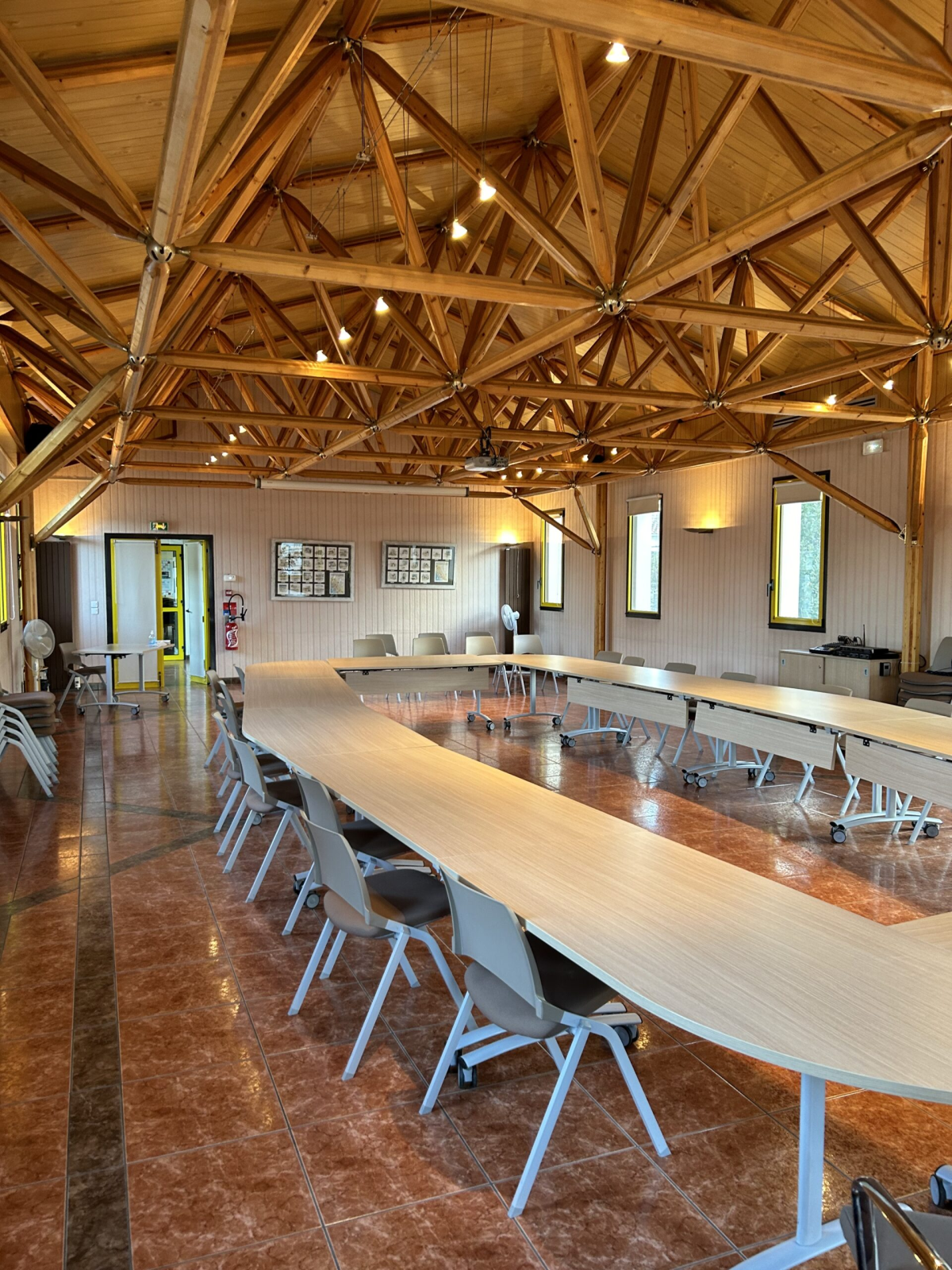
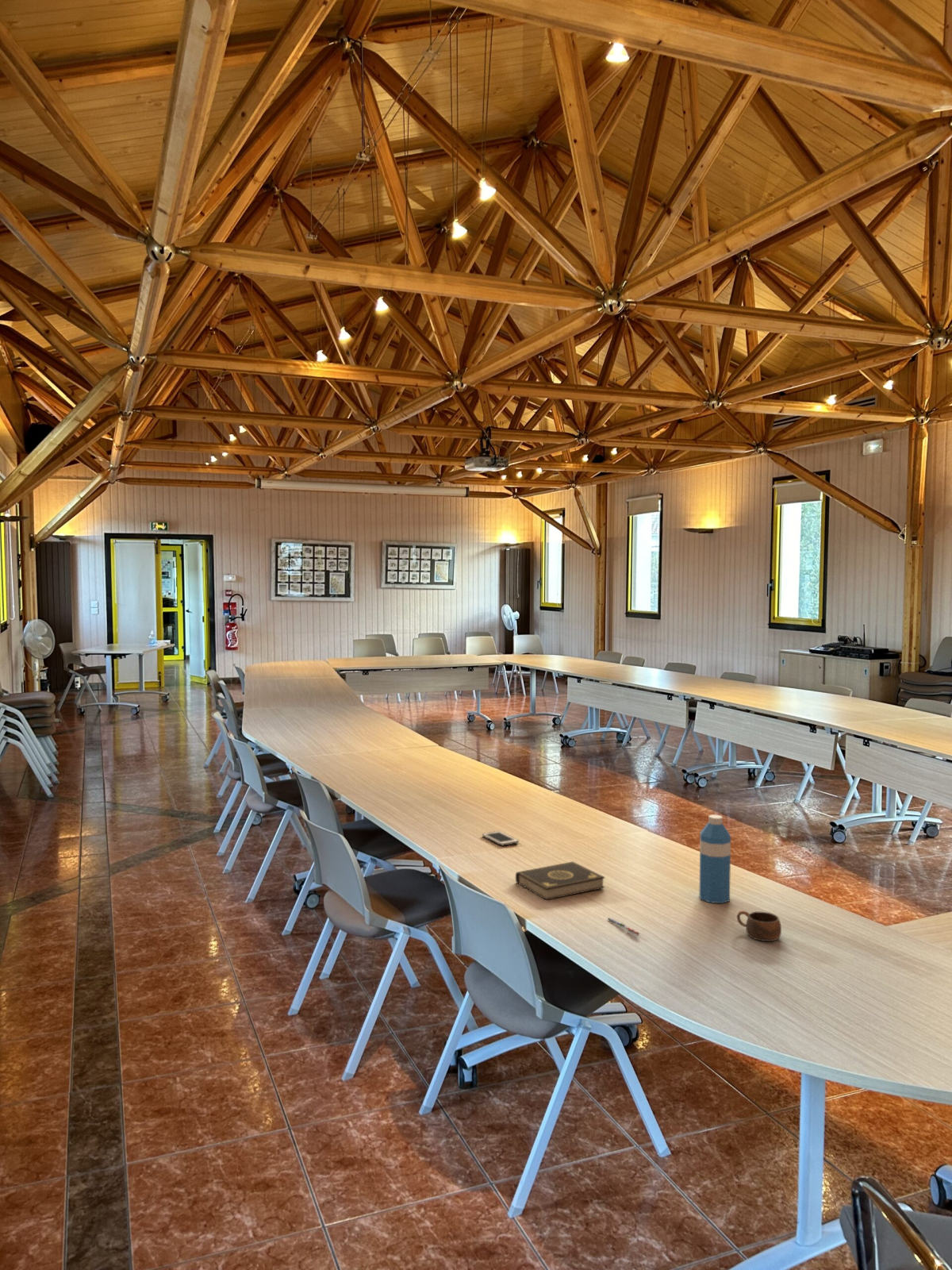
+ cell phone [482,830,520,846]
+ pen [607,917,640,936]
+ water bottle [698,814,731,904]
+ book [515,861,605,901]
+ cup [736,910,782,942]
